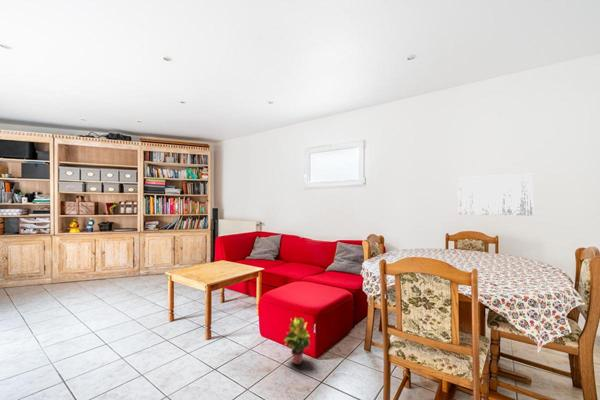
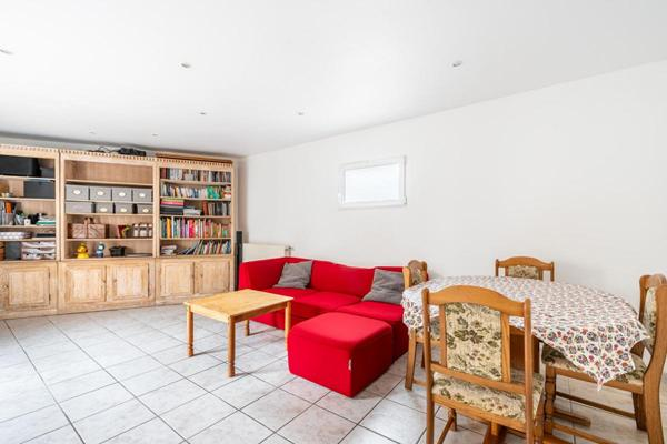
- potted plant [283,315,311,365]
- wall art [457,173,534,216]
